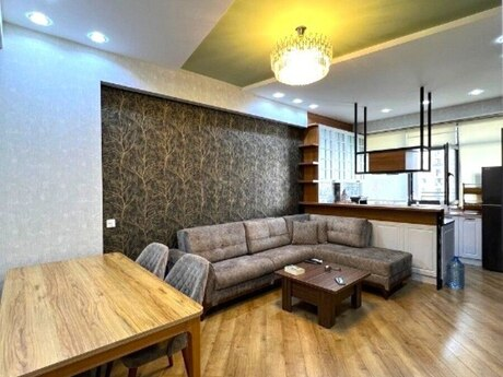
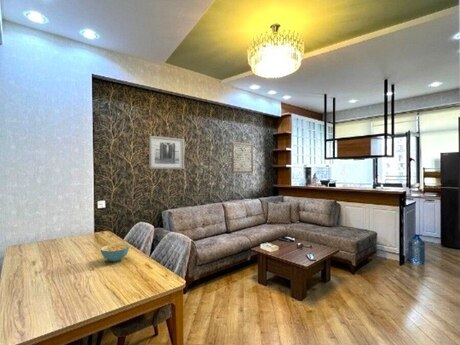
+ wall art [148,135,185,170]
+ wall art [231,141,254,174]
+ cereal bowl [100,243,130,262]
